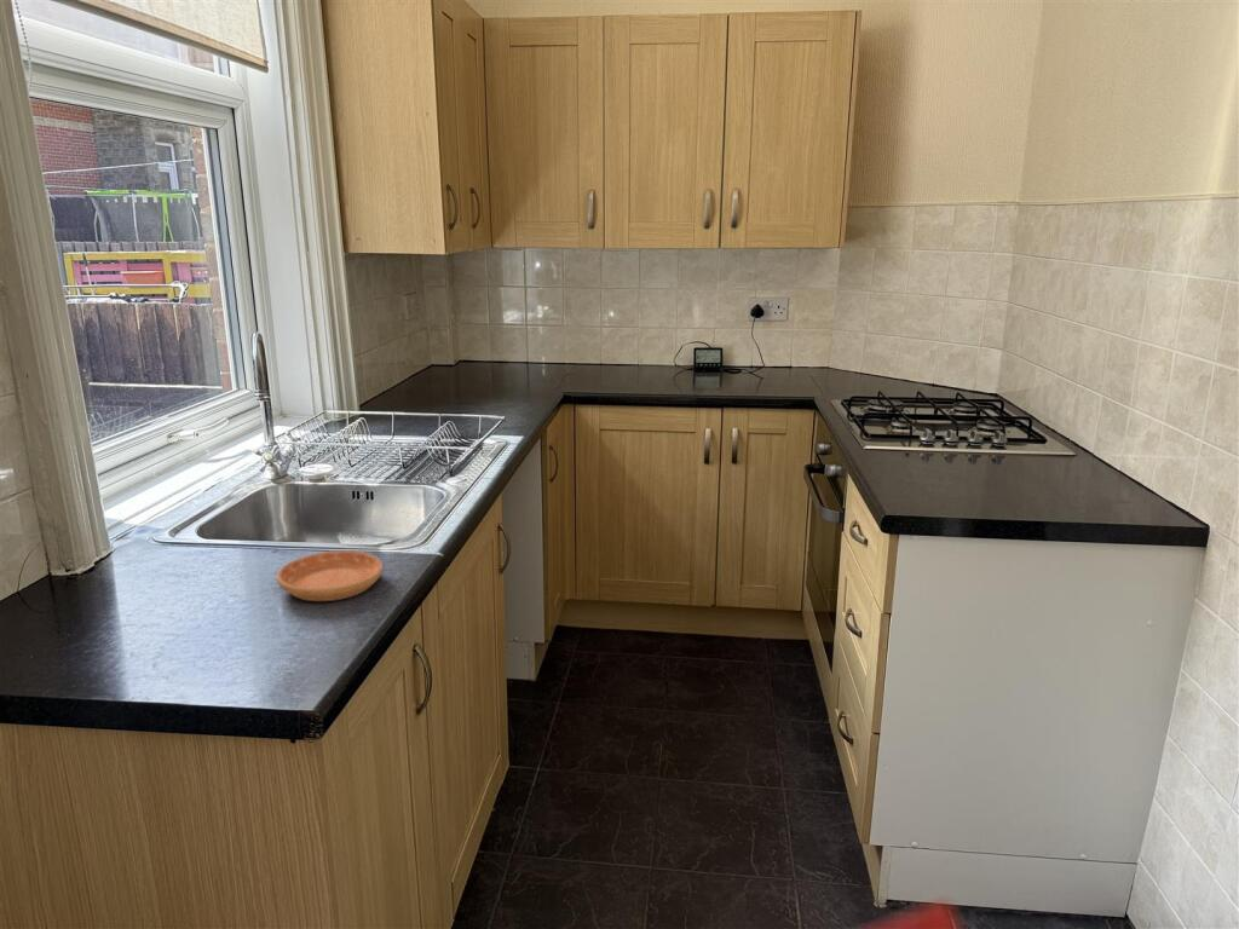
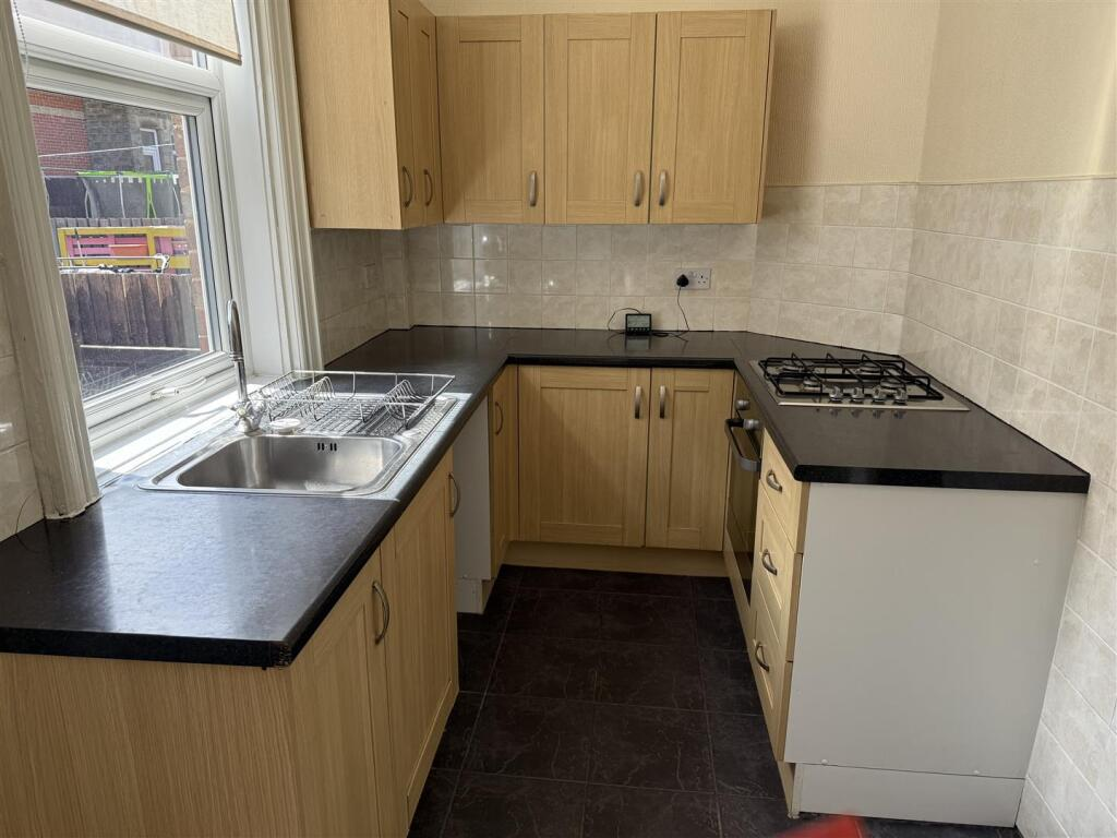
- saucer [276,549,384,602]
